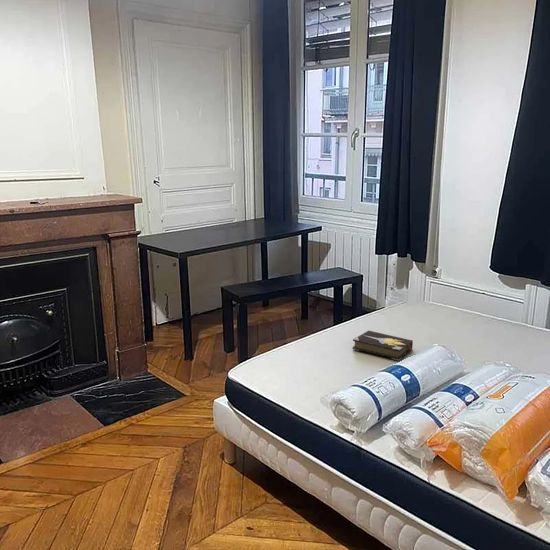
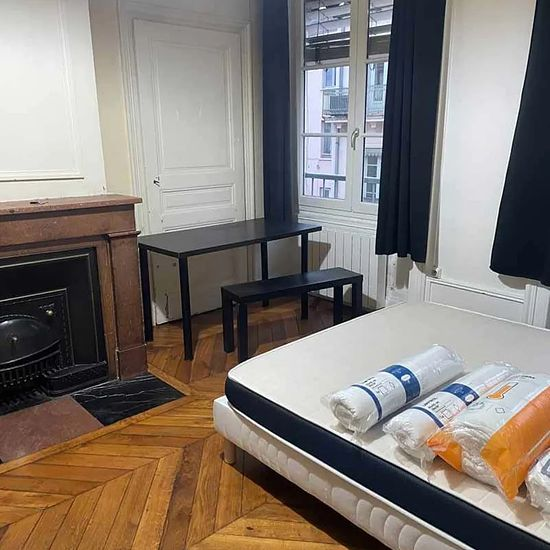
- hardback book [352,329,414,362]
